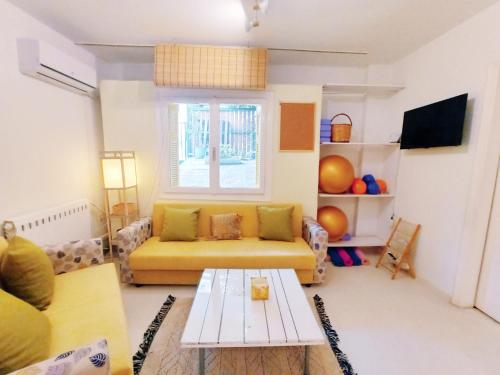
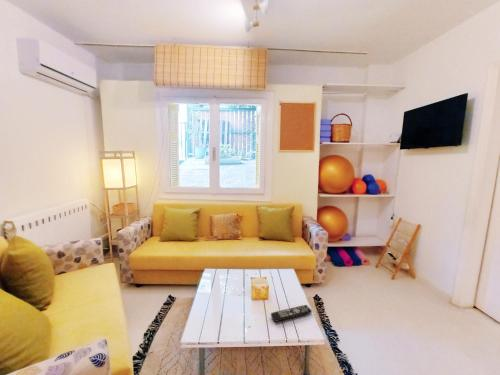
+ remote control [270,304,313,323]
